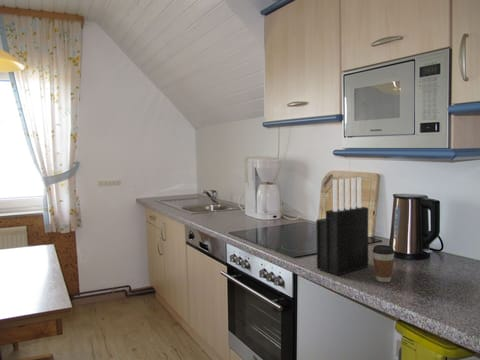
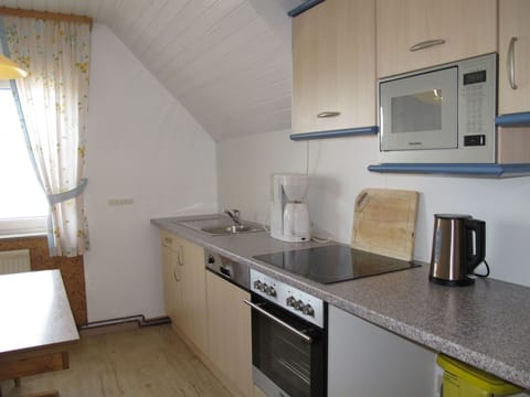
- coffee cup [372,244,396,283]
- knife block [315,177,369,276]
